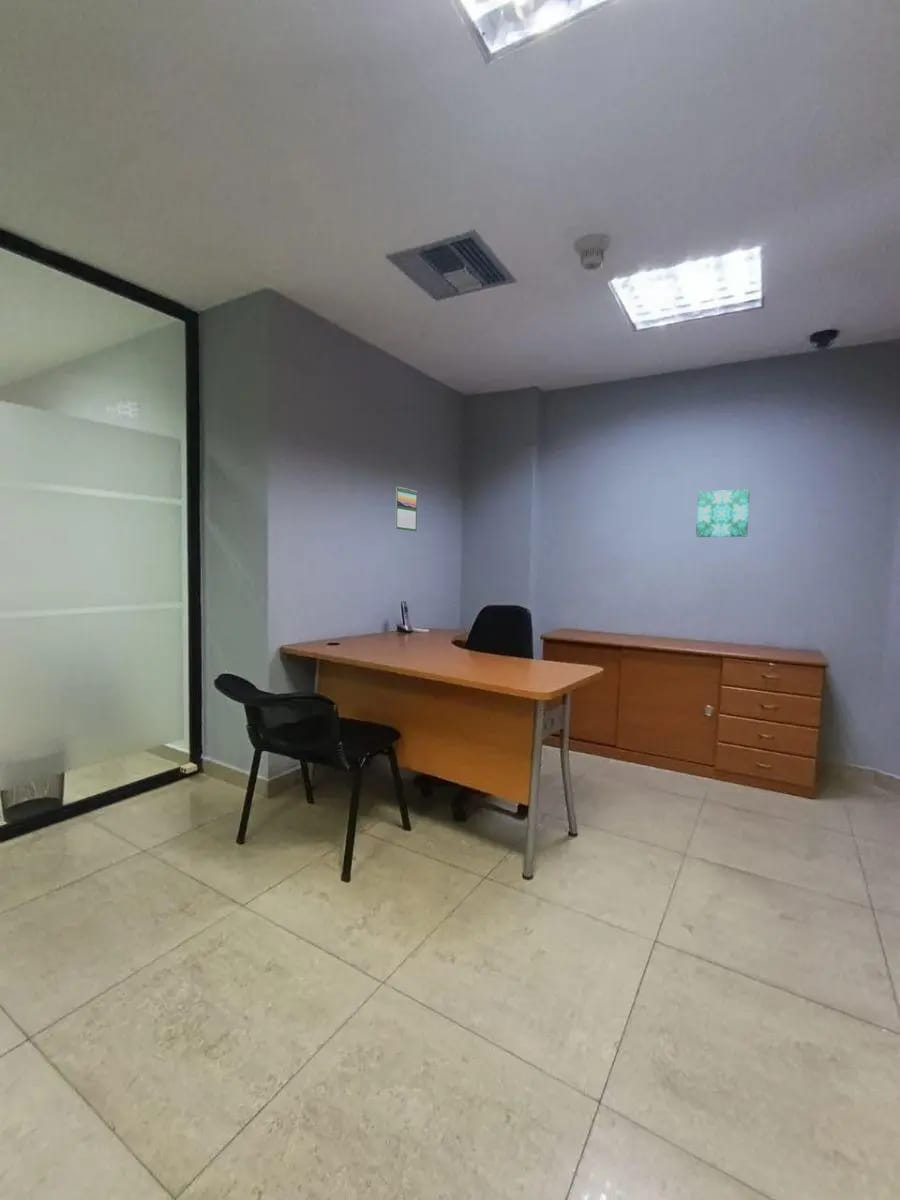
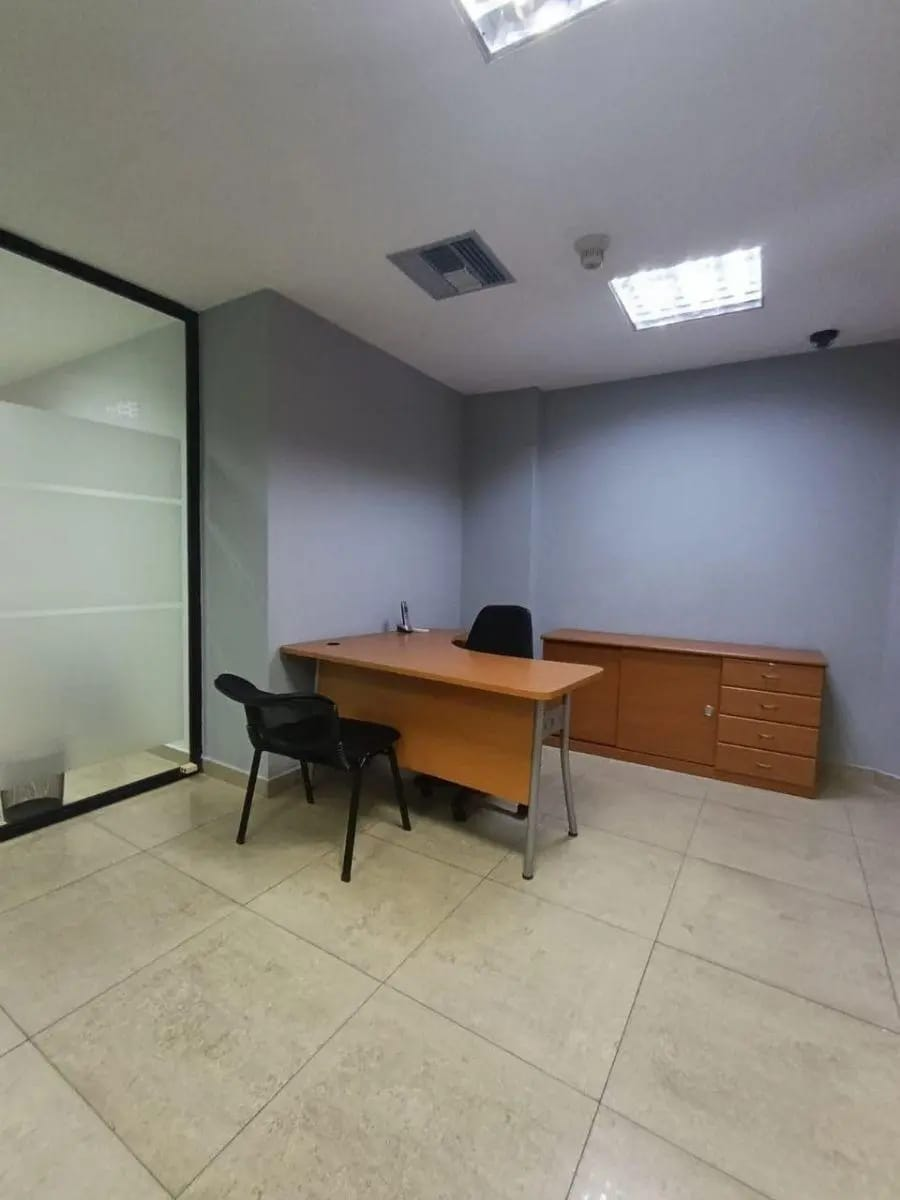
- wall art [695,488,751,538]
- calendar [395,485,418,532]
